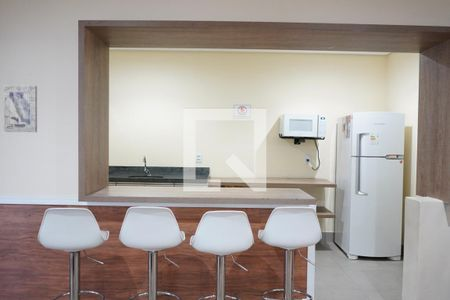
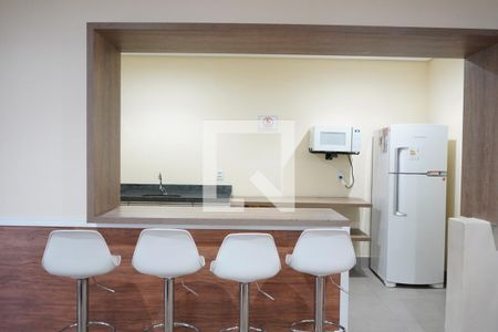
- wall art [3,84,38,133]
